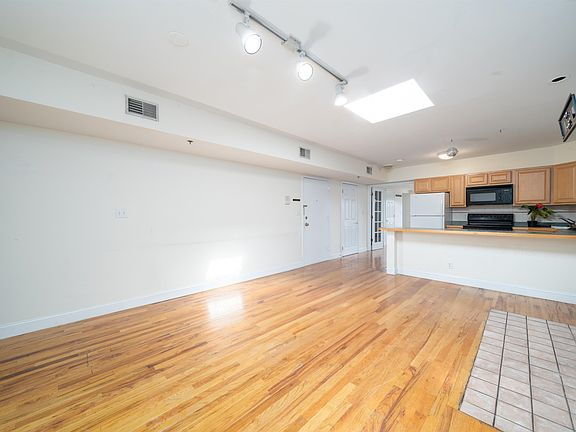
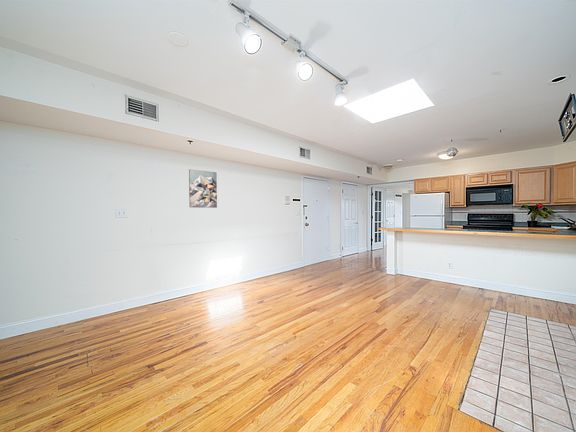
+ wall art [188,168,218,209]
